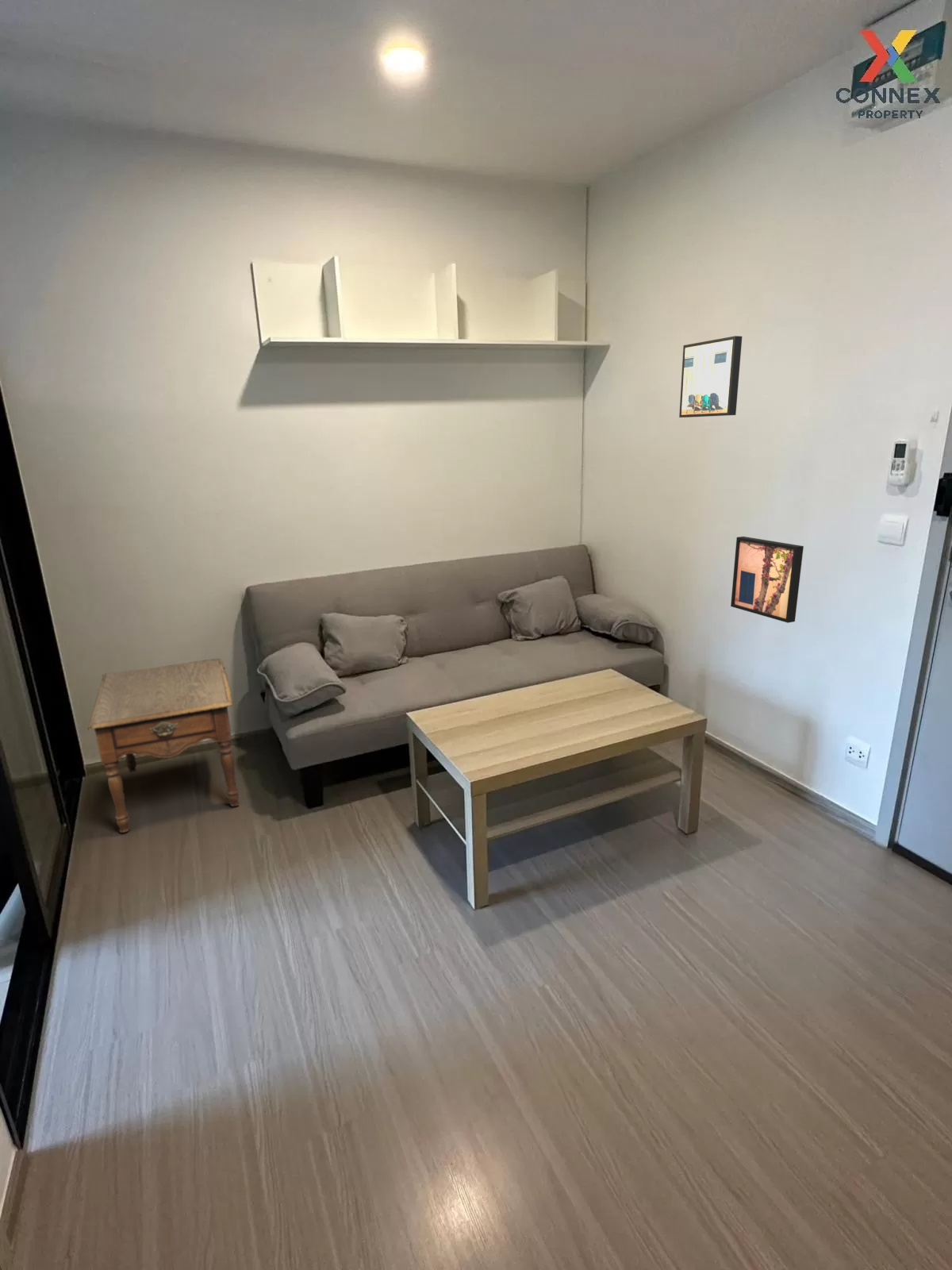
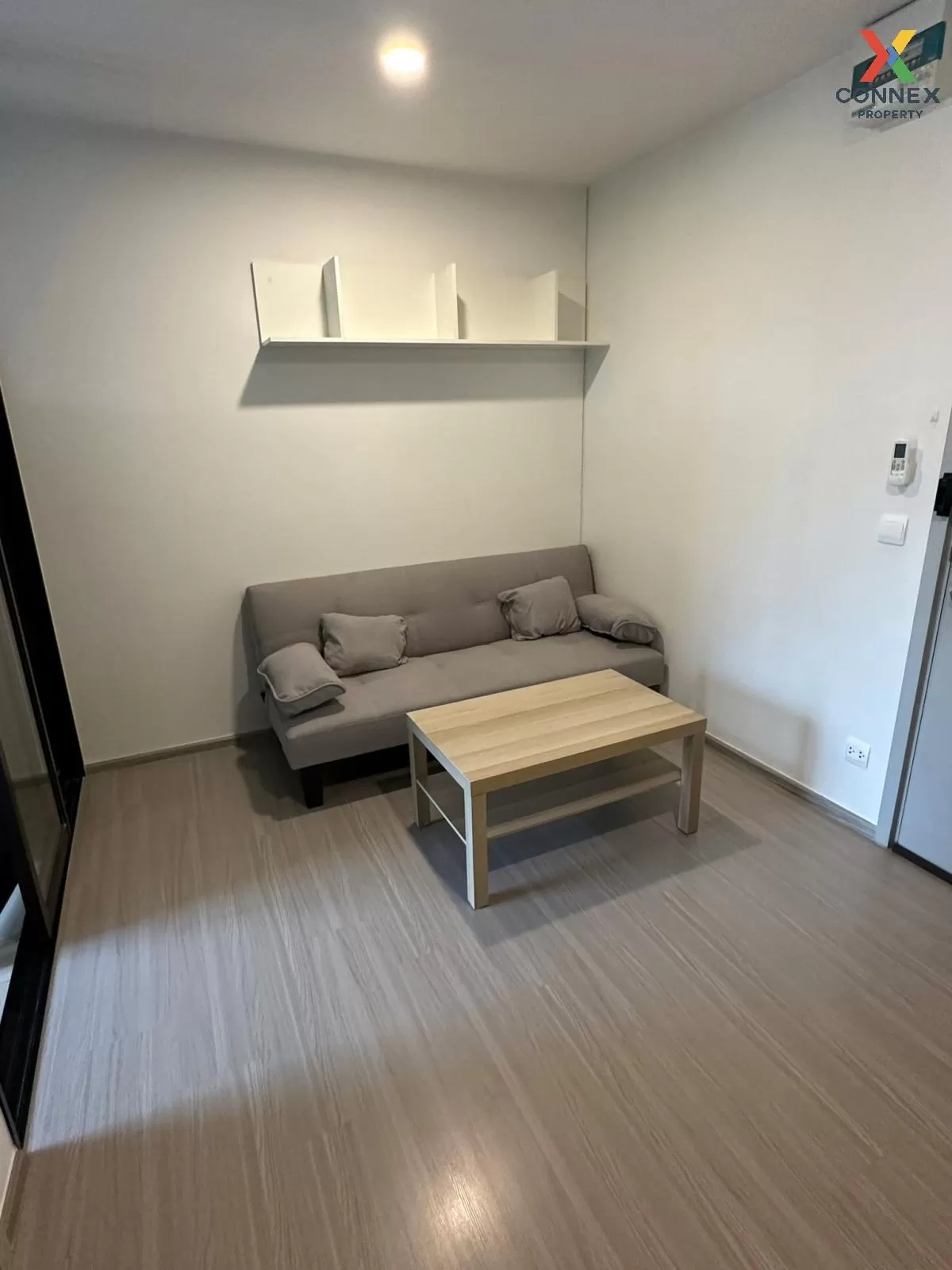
- side table [86,658,240,833]
- wall art [730,536,804,624]
- wall art [678,335,743,418]
